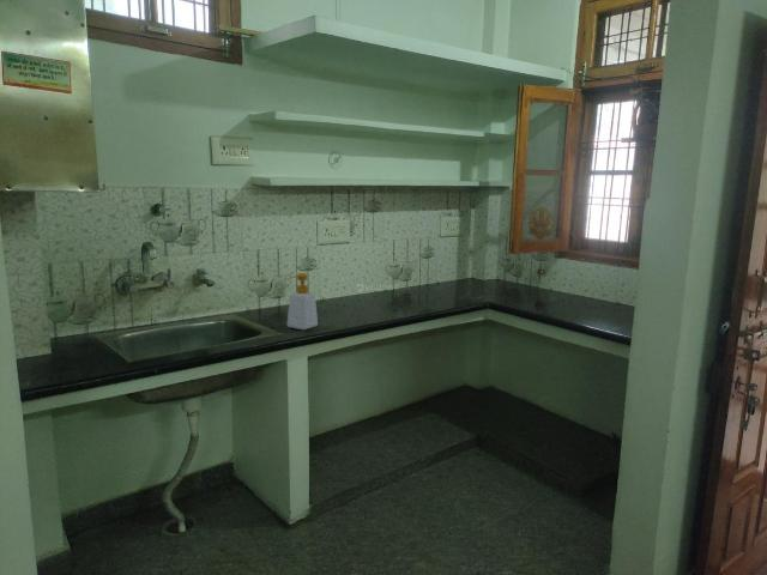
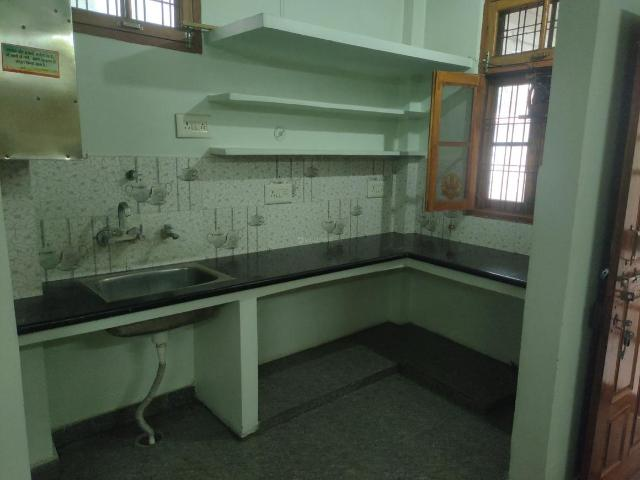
- soap bottle [285,272,319,331]
